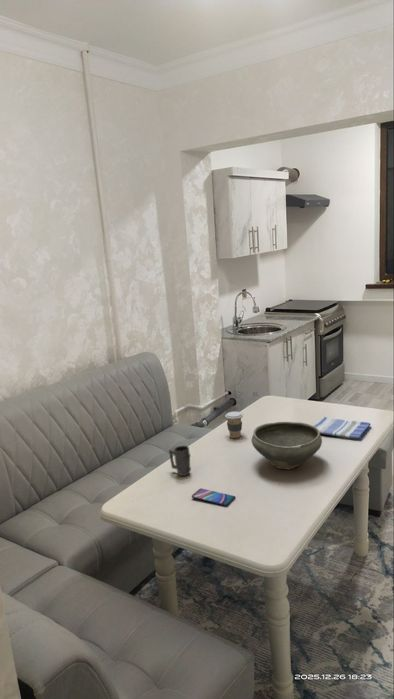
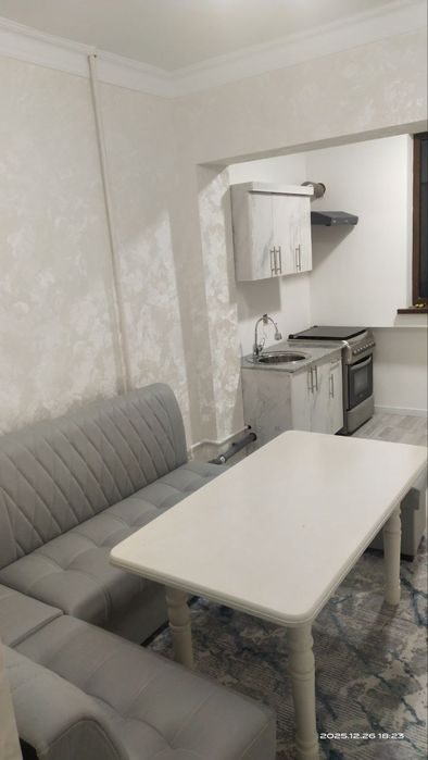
- smartphone [191,487,236,507]
- dish towel [312,416,372,440]
- coffee cup [224,411,244,439]
- mug [168,445,192,477]
- bowl [250,421,323,470]
